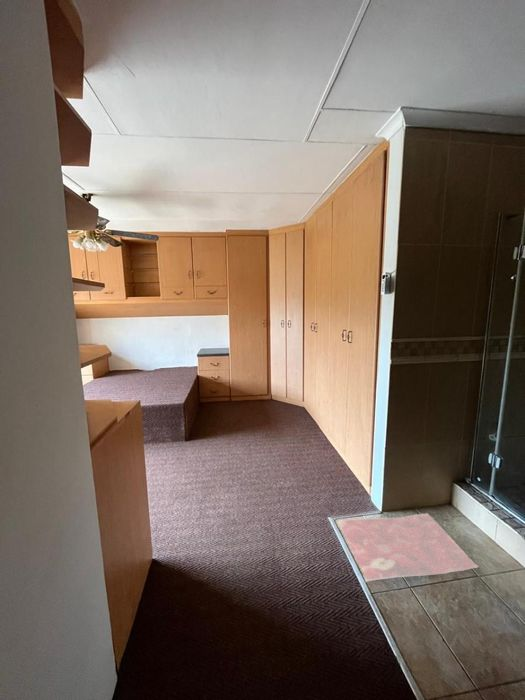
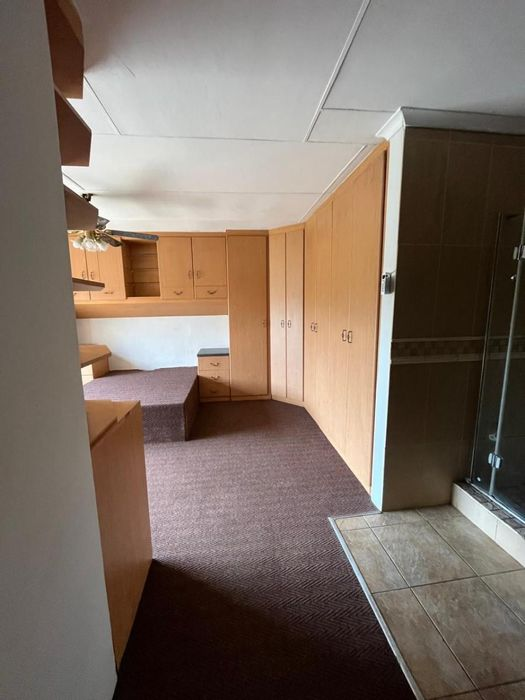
- bath mat [337,512,479,583]
